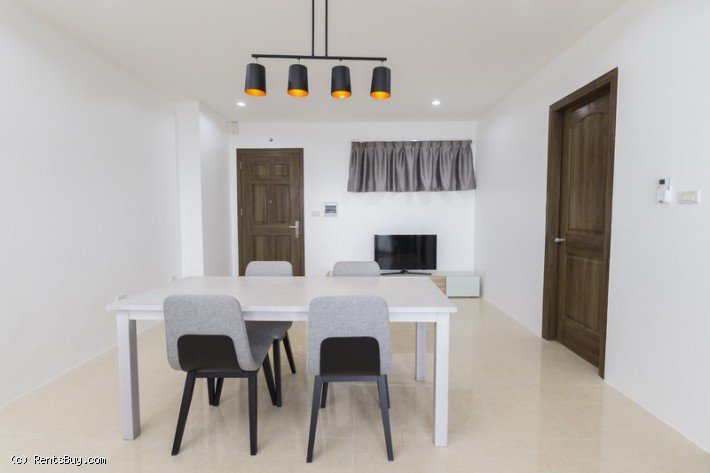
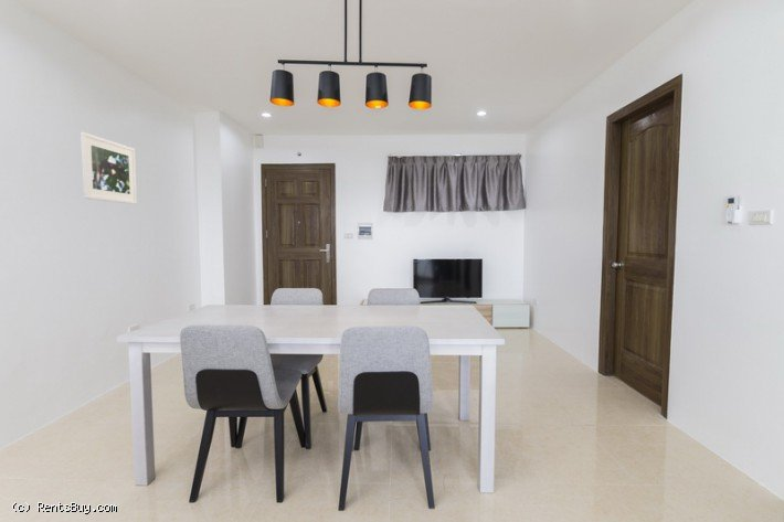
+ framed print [80,131,138,205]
